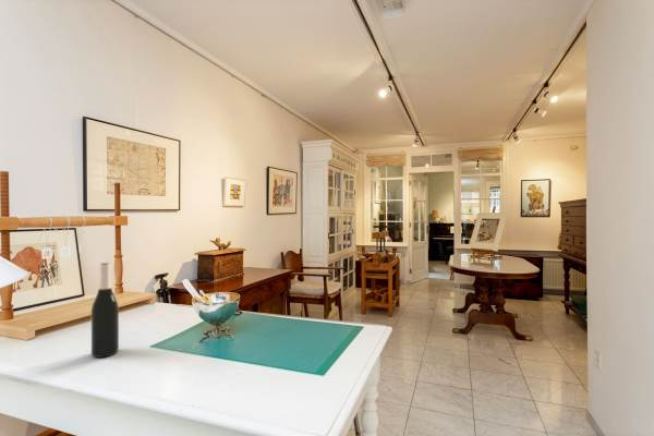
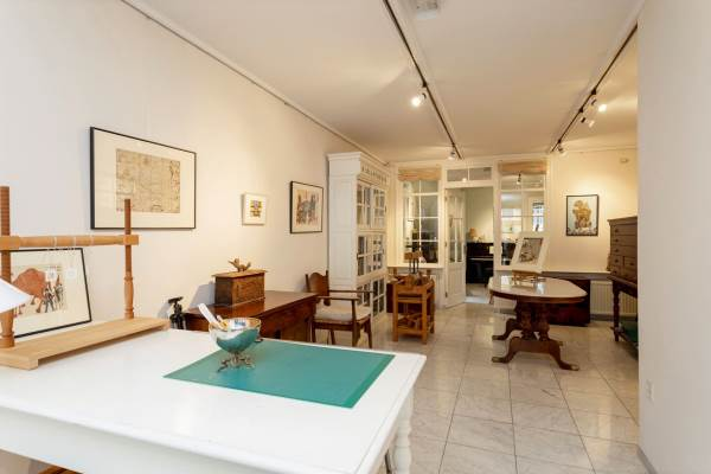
- wine bottle [90,262,120,359]
